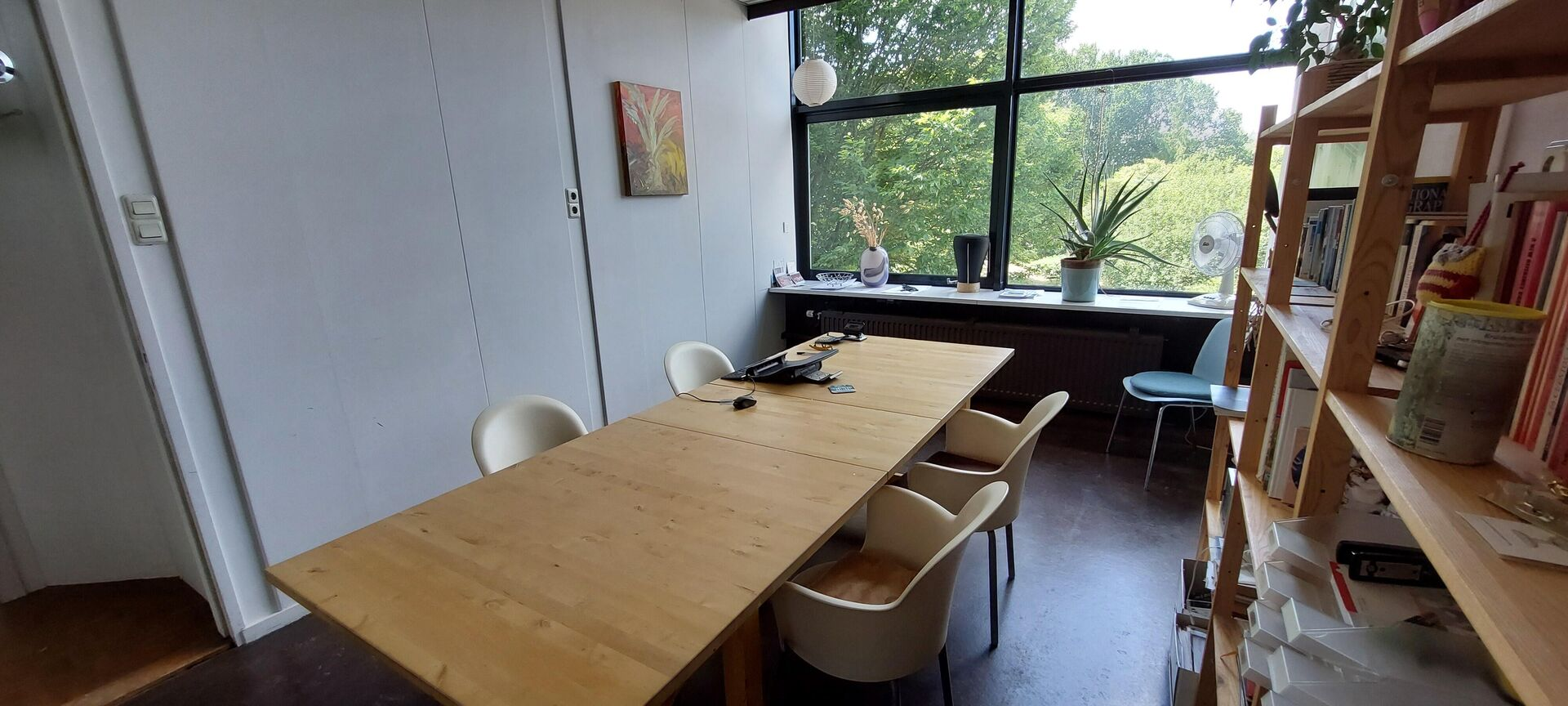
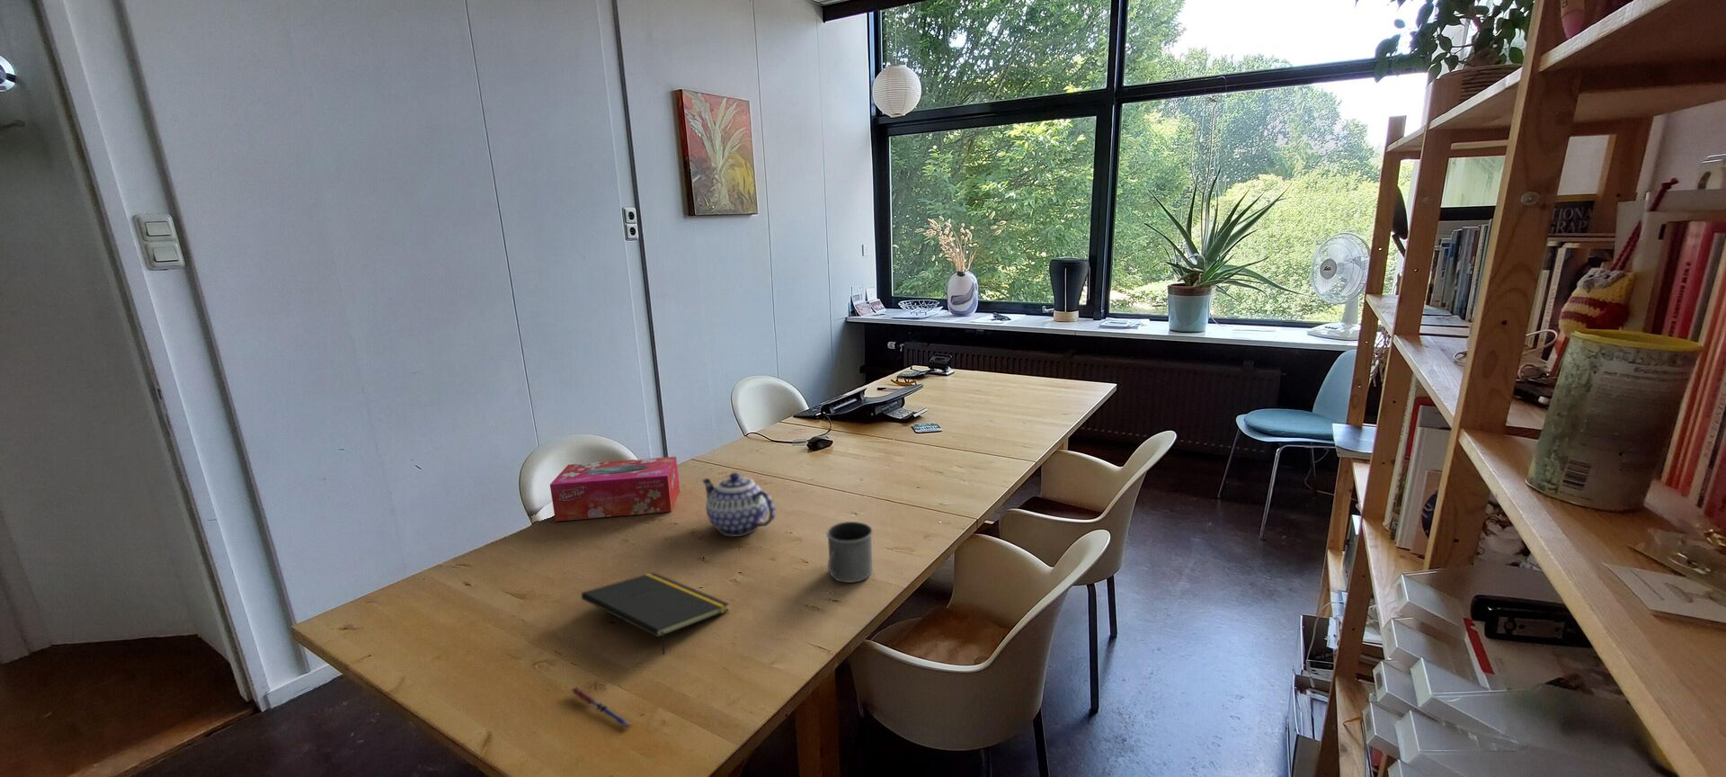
+ teapot [700,471,777,537]
+ pen [571,686,633,730]
+ tissue box [549,456,680,523]
+ mug [827,521,874,583]
+ notepad [581,571,730,656]
